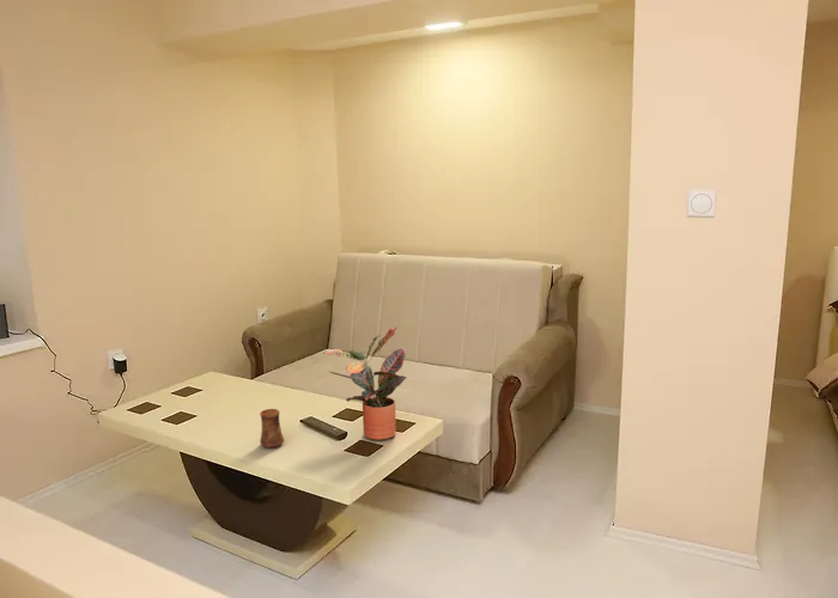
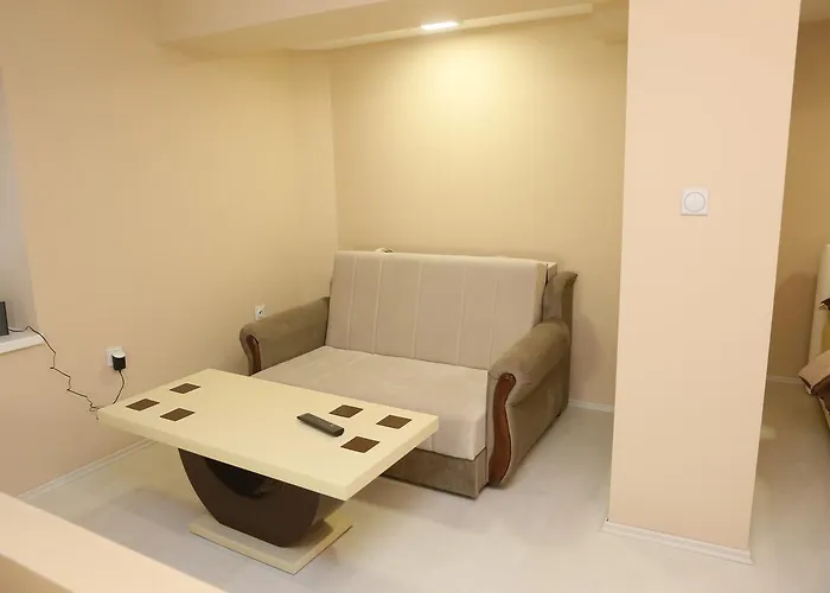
- cup [259,408,285,450]
- potted plant [322,325,408,441]
